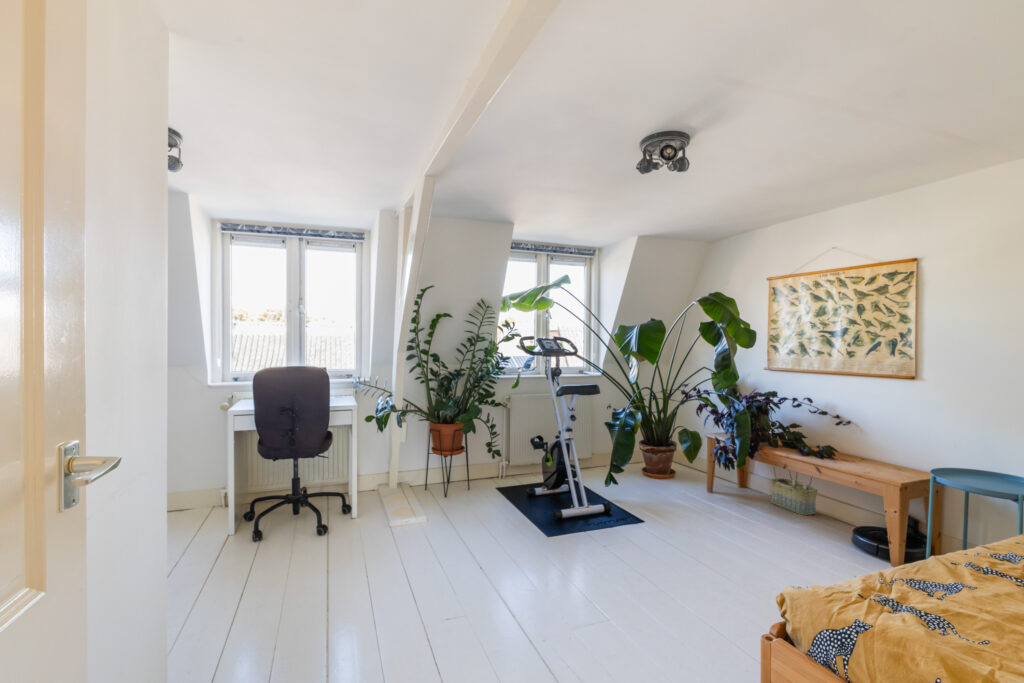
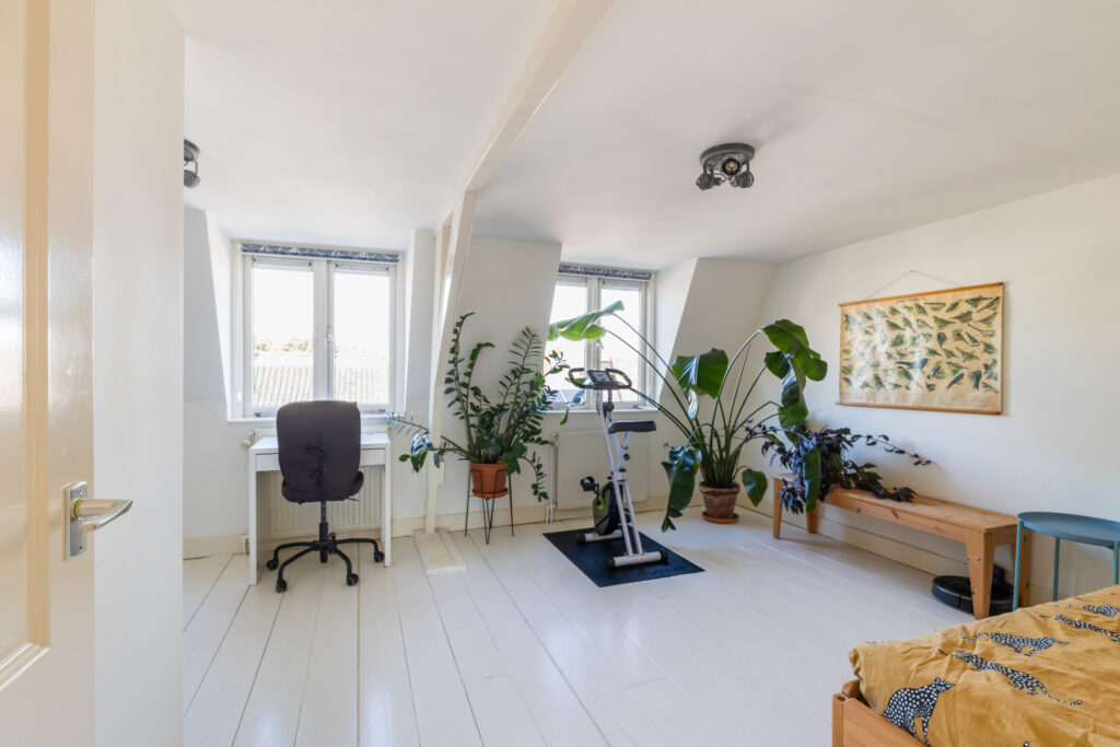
- basket [770,465,819,516]
